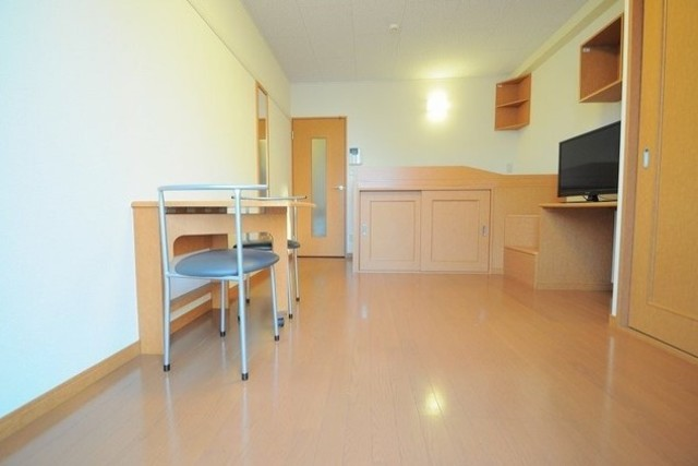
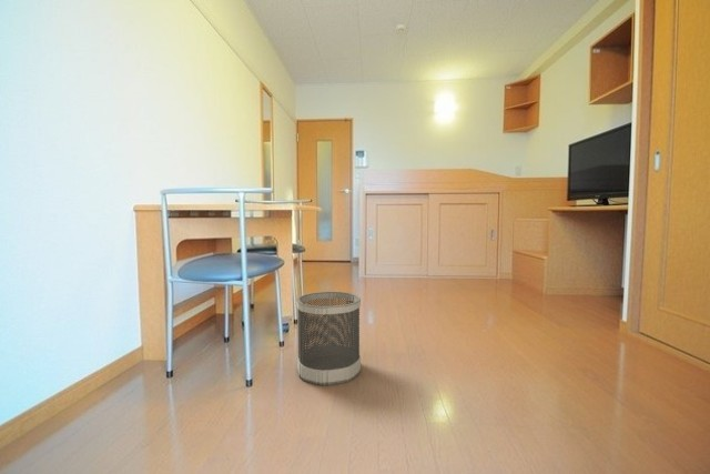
+ wastebasket [295,291,362,386]
